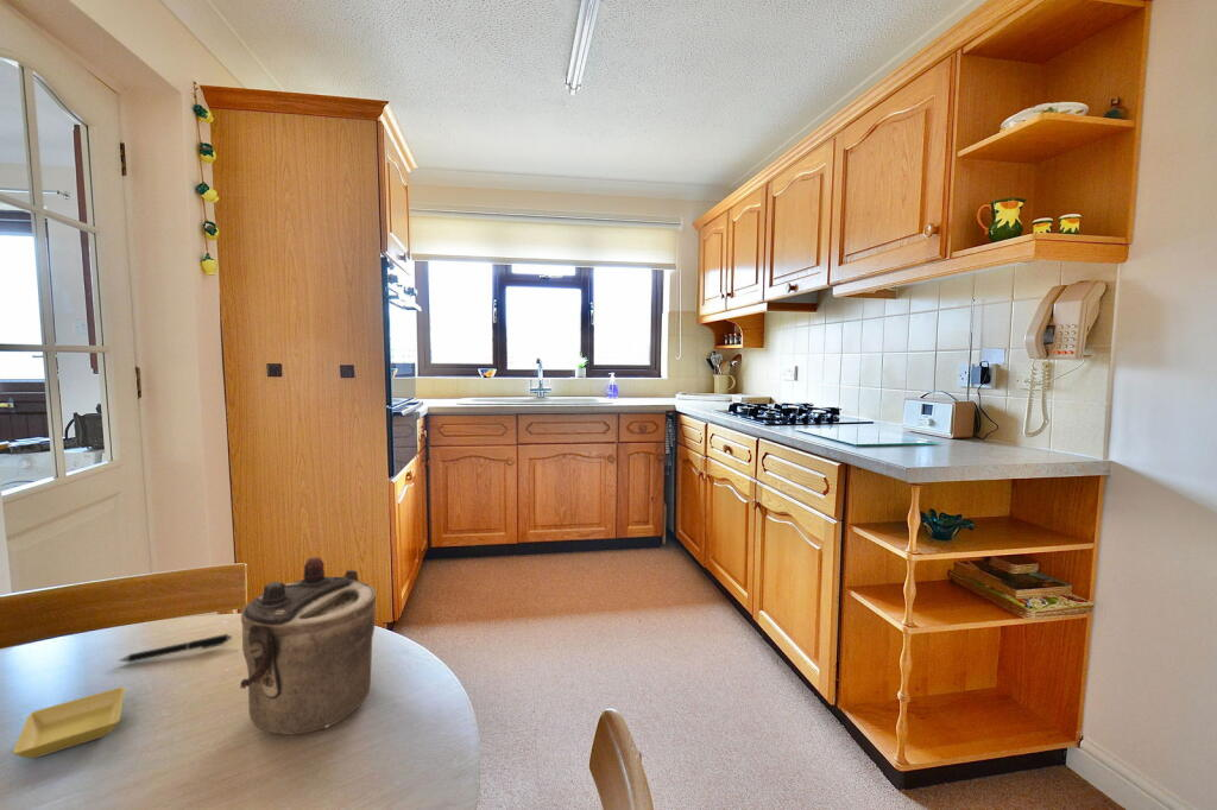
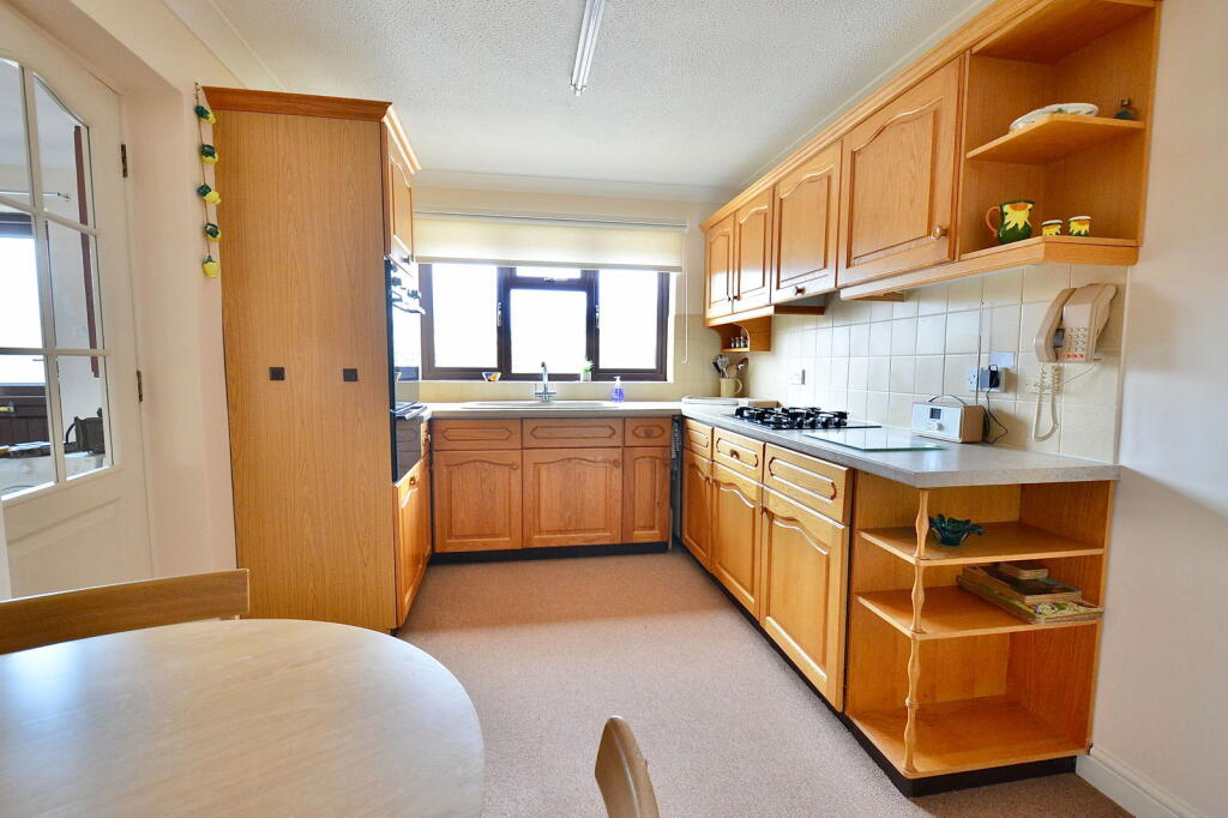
- saucer [12,686,126,759]
- pen [118,633,233,664]
- teapot [239,556,377,735]
